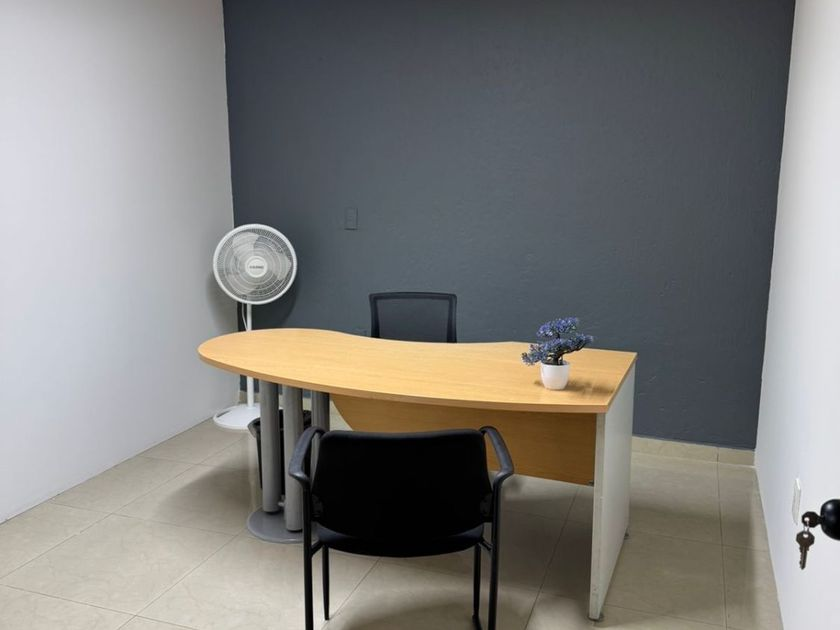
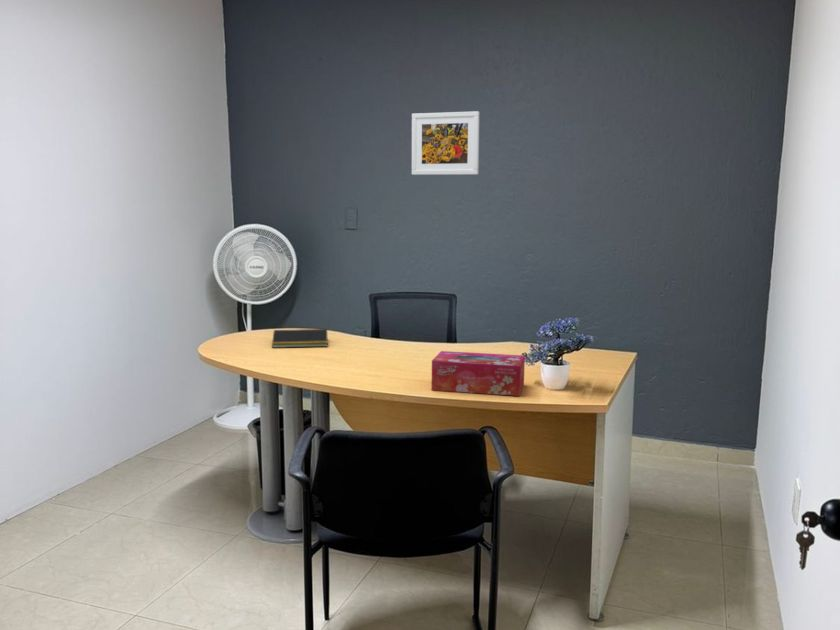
+ tissue box [431,350,526,397]
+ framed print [411,110,481,176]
+ notepad [271,328,329,349]
